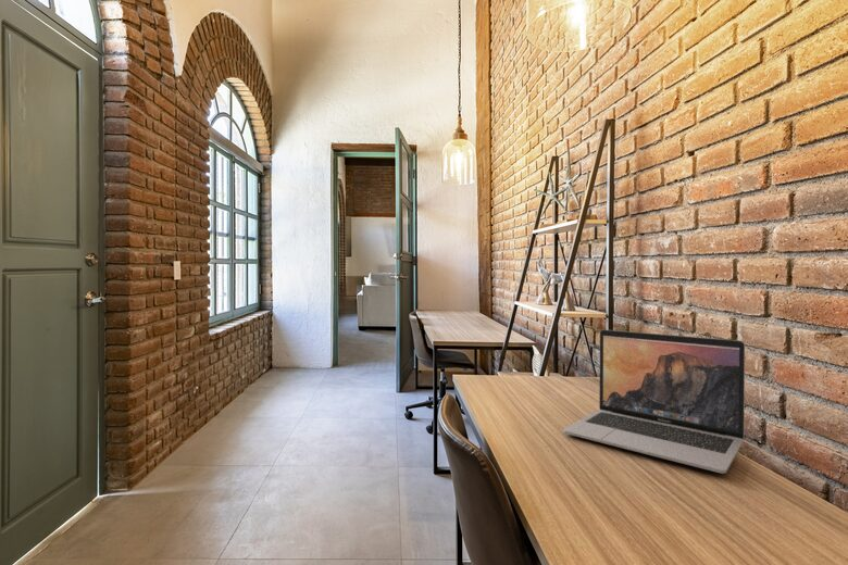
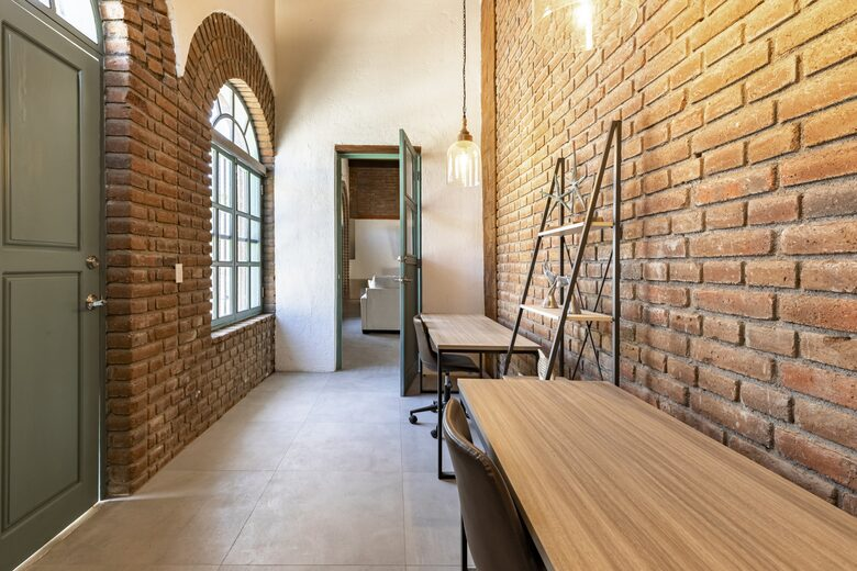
- laptop [562,328,746,475]
